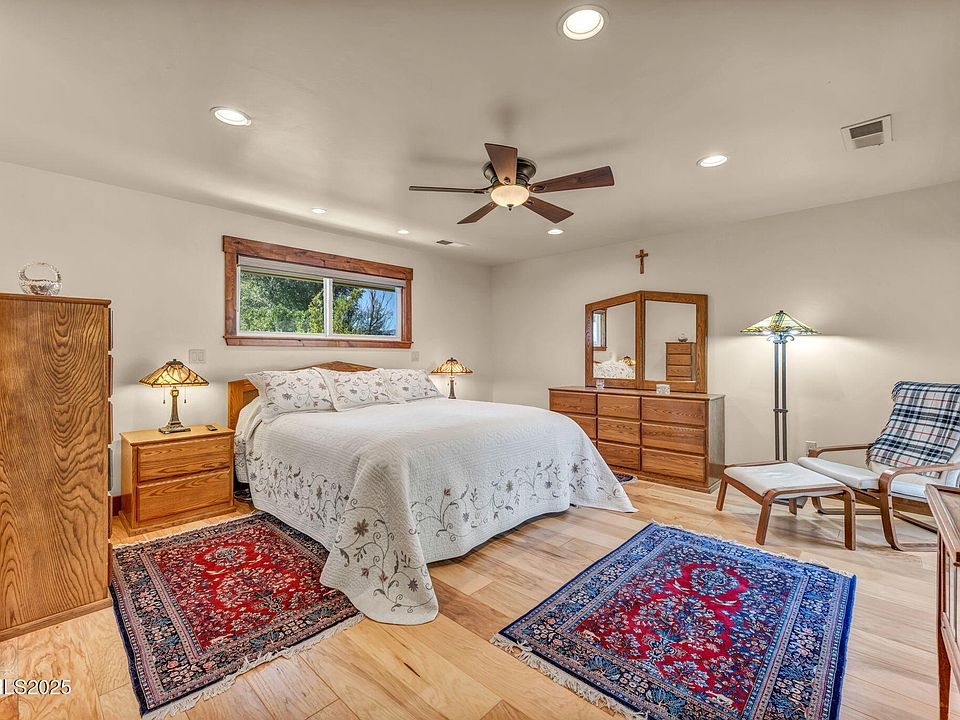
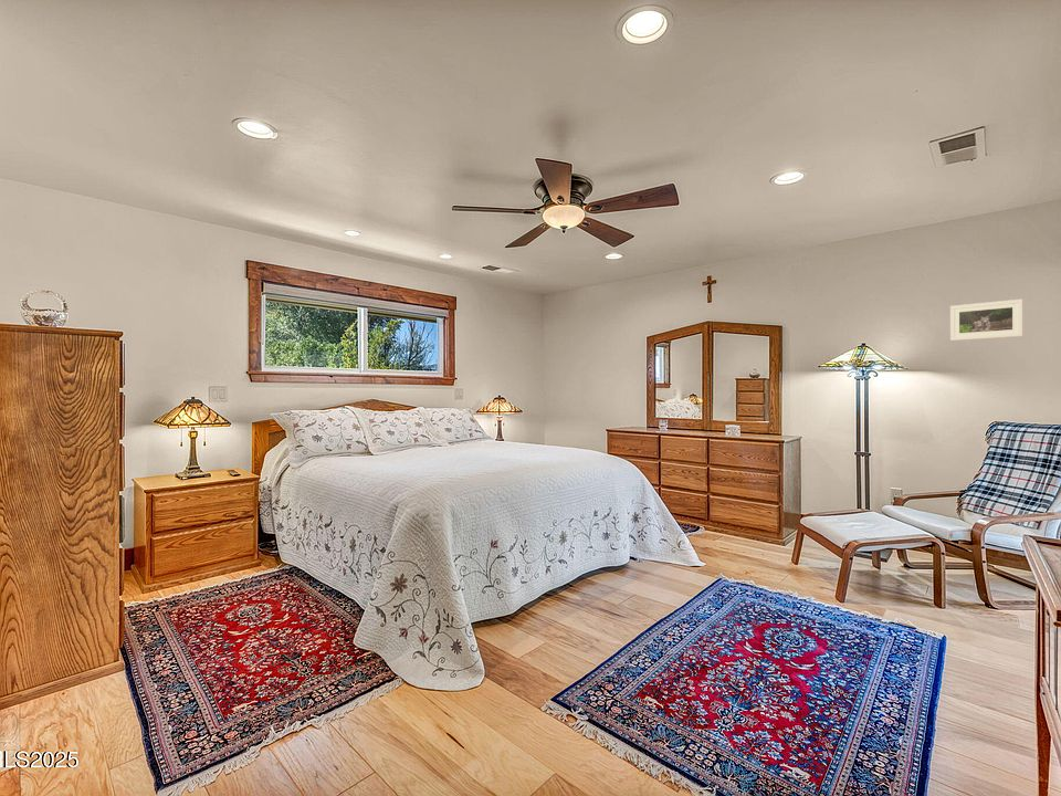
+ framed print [949,298,1023,342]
